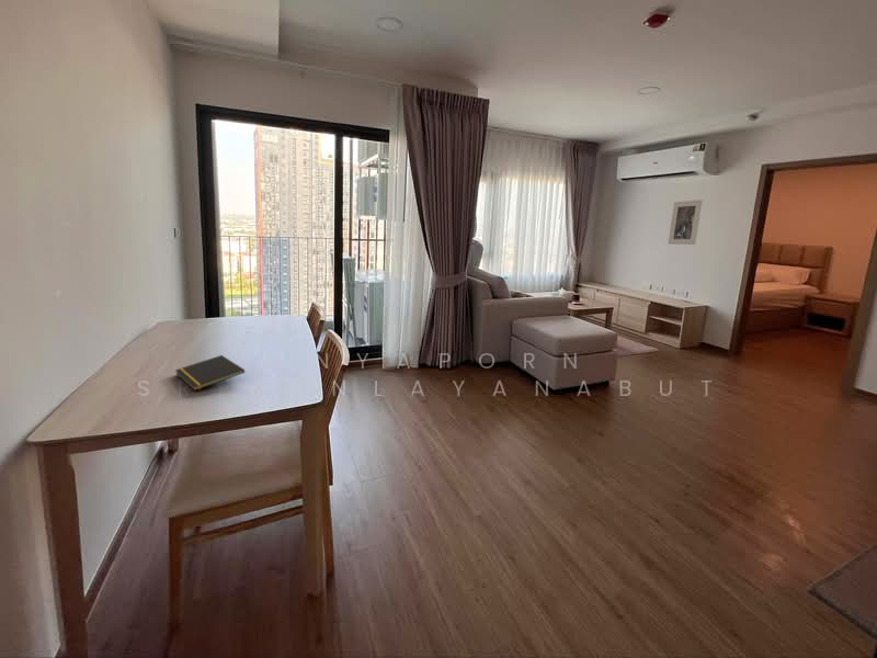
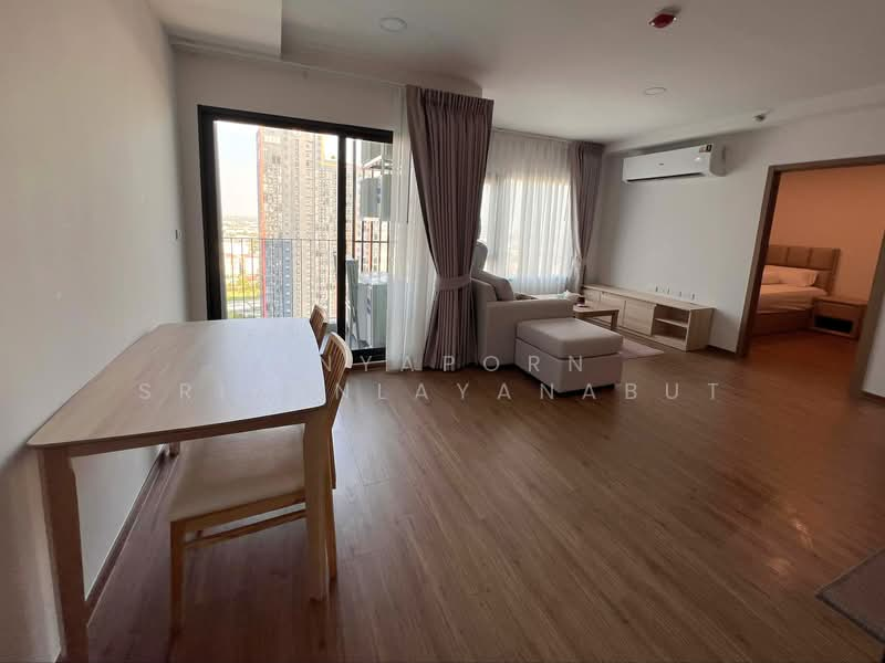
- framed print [667,198,704,246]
- notepad [174,354,246,392]
